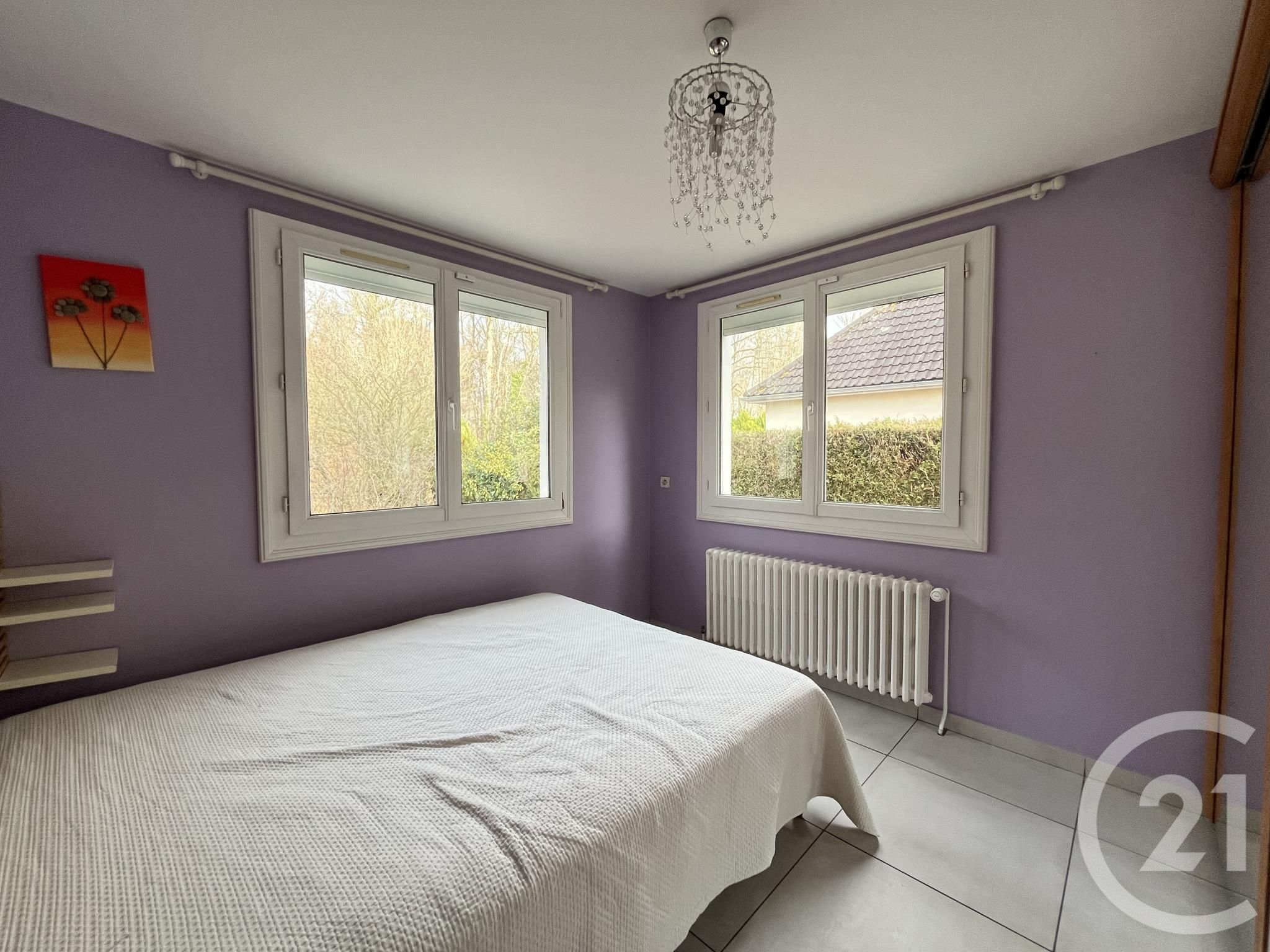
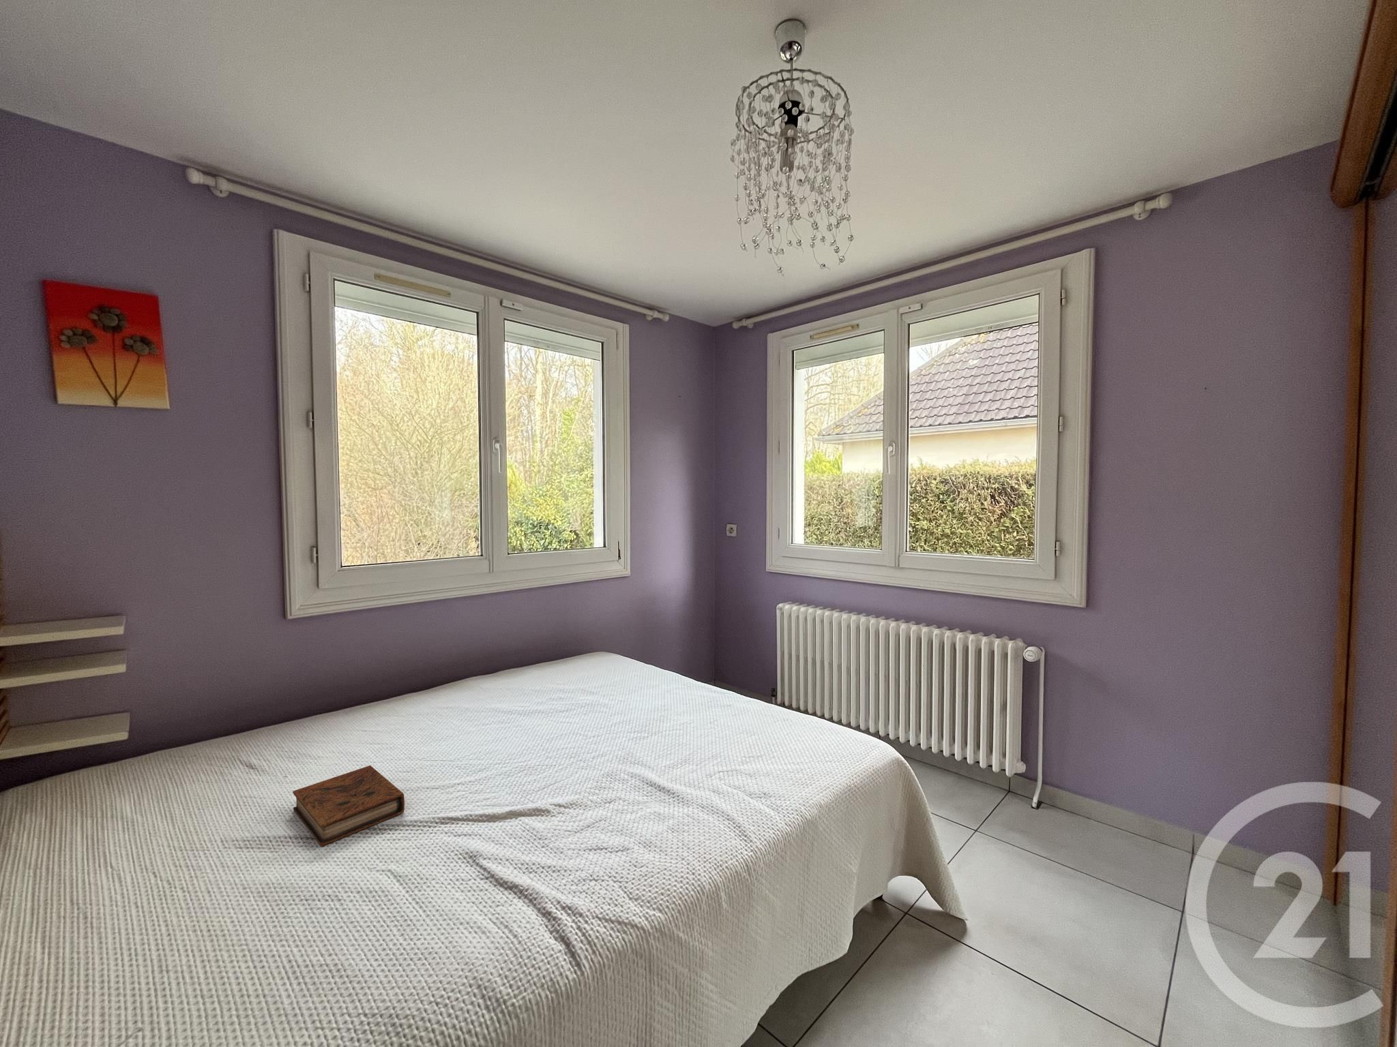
+ book [293,764,405,847]
